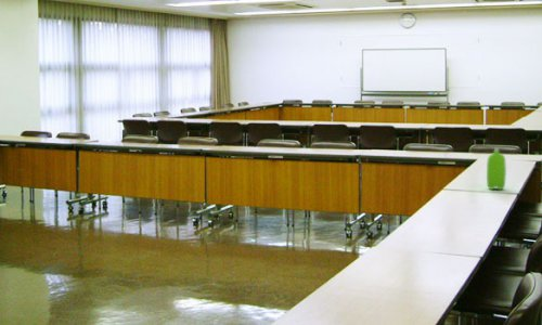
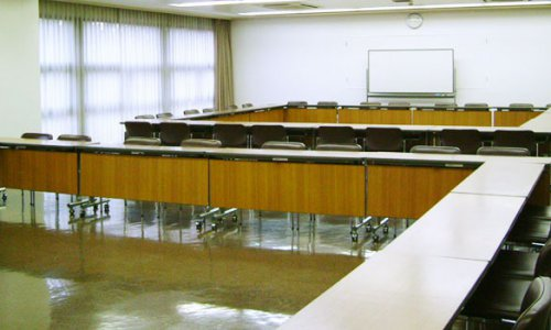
- water bottle [486,147,507,191]
